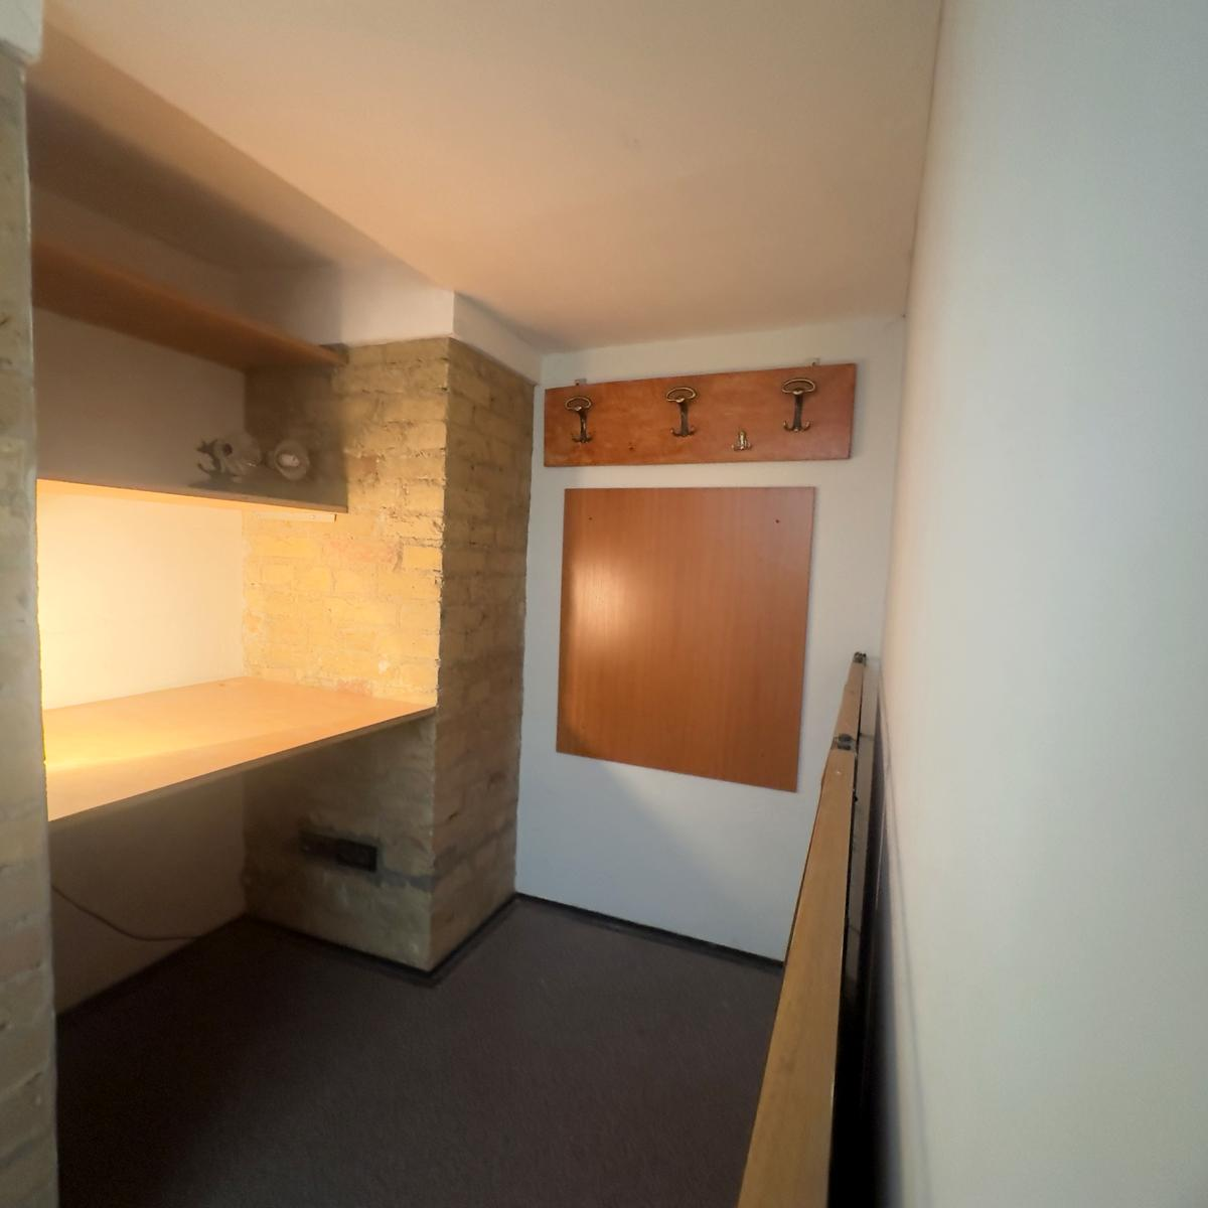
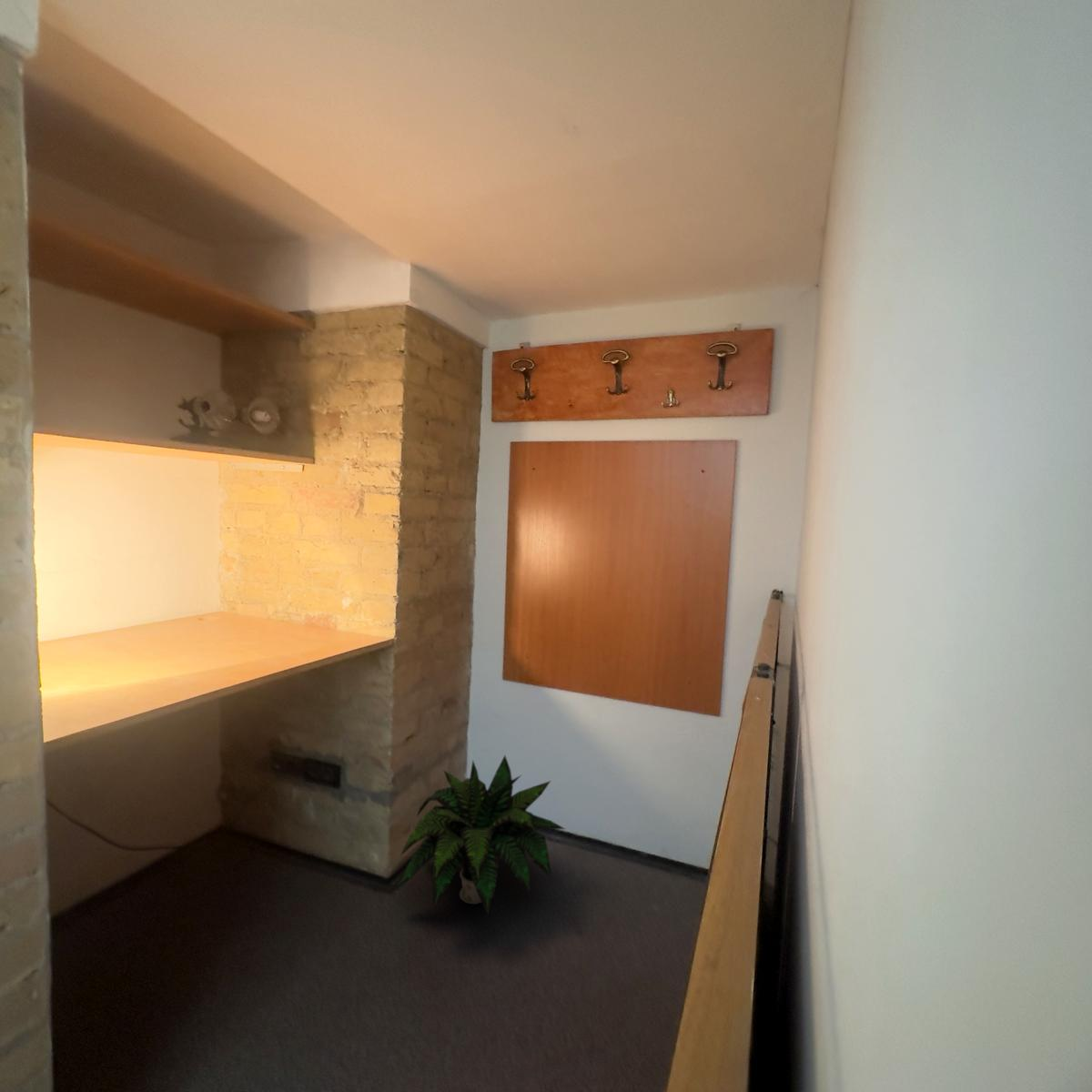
+ potted plant [394,754,566,916]
